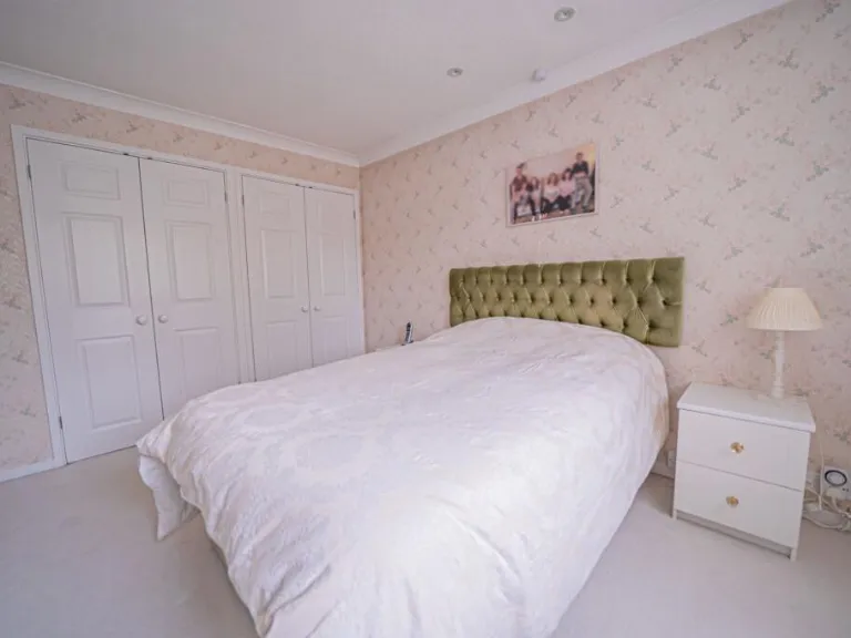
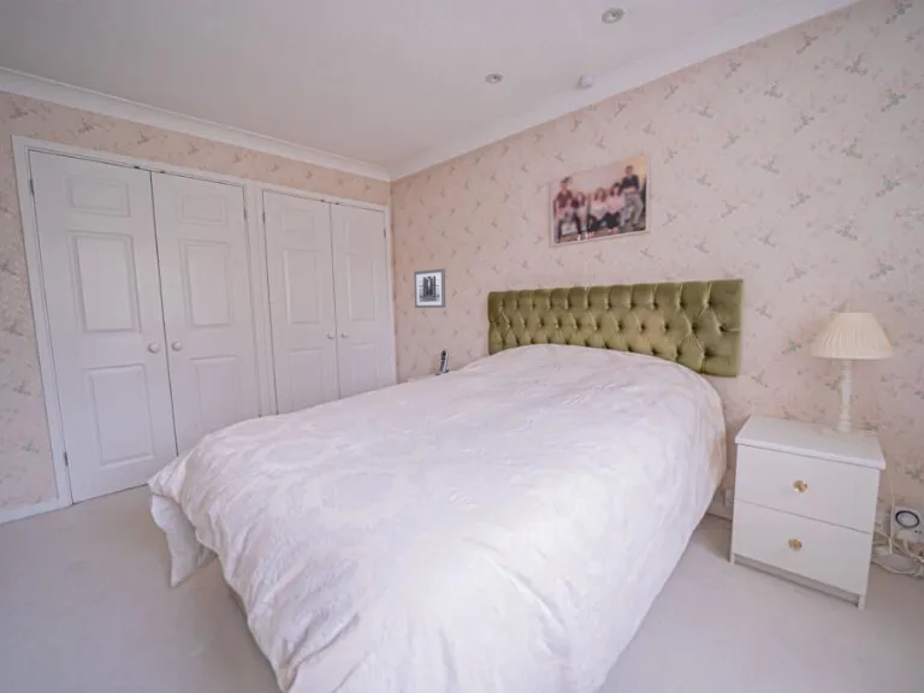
+ wall art [413,267,446,309]
